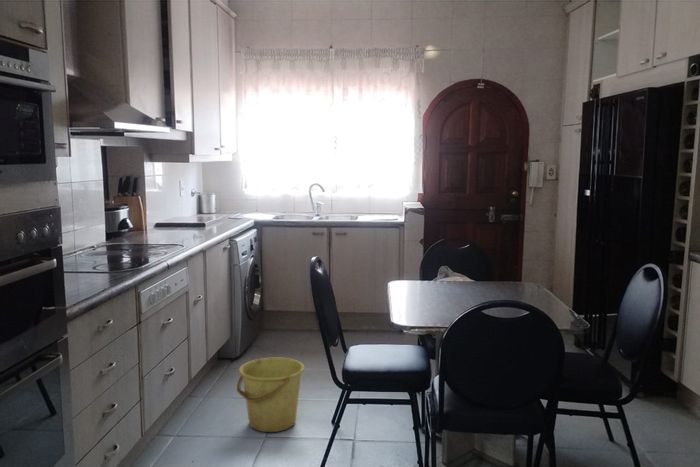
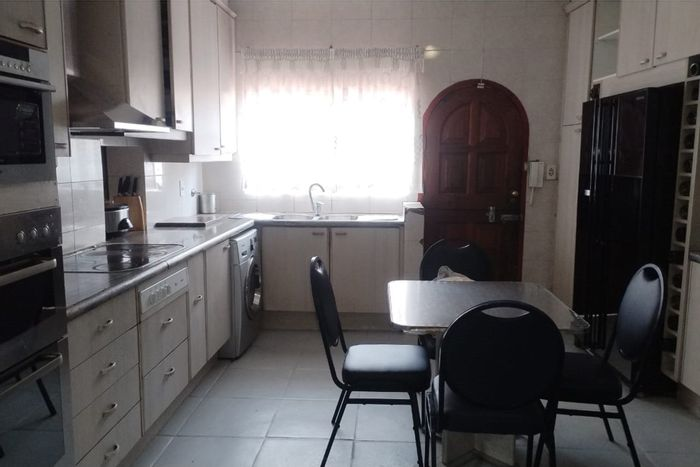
- bucket [236,356,306,433]
